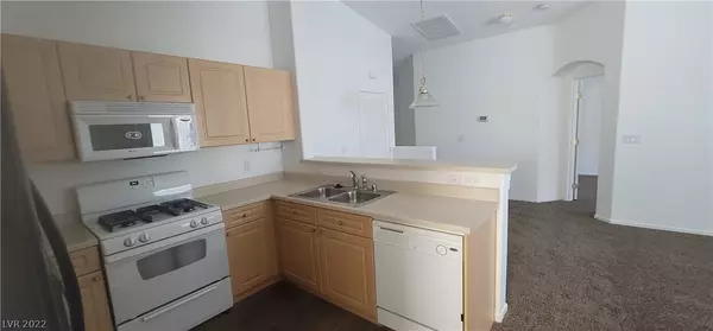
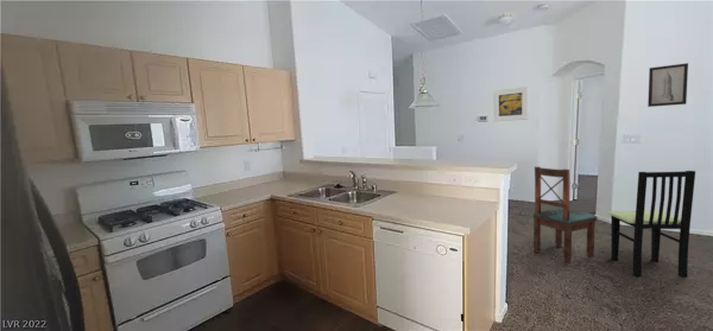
+ dining chair [606,170,696,279]
+ dining chair [531,165,598,266]
+ wall art [646,62,689,108]
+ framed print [492,85,529,122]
